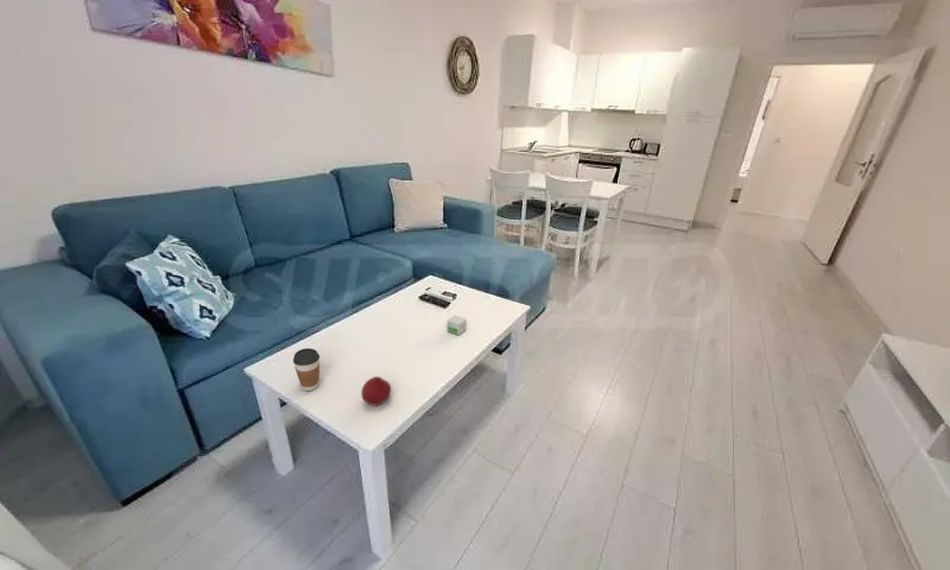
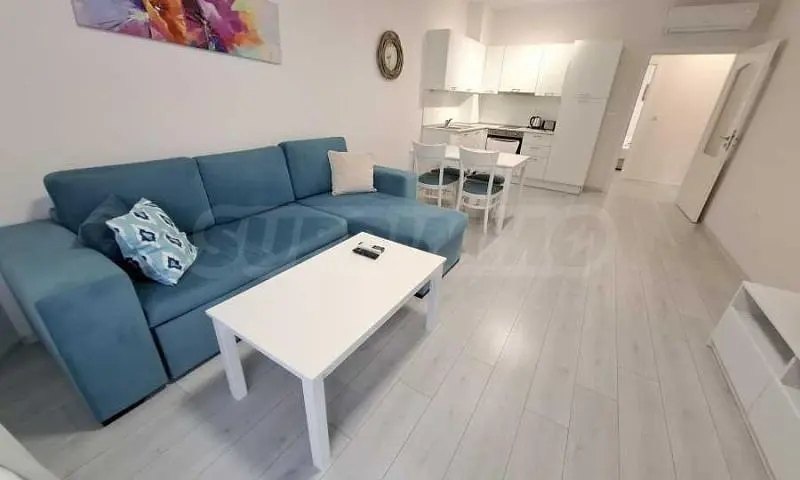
- coffee cup [292,347,321,392]
- apple [360,375,392,407]
- small box [445,315,468,336]
